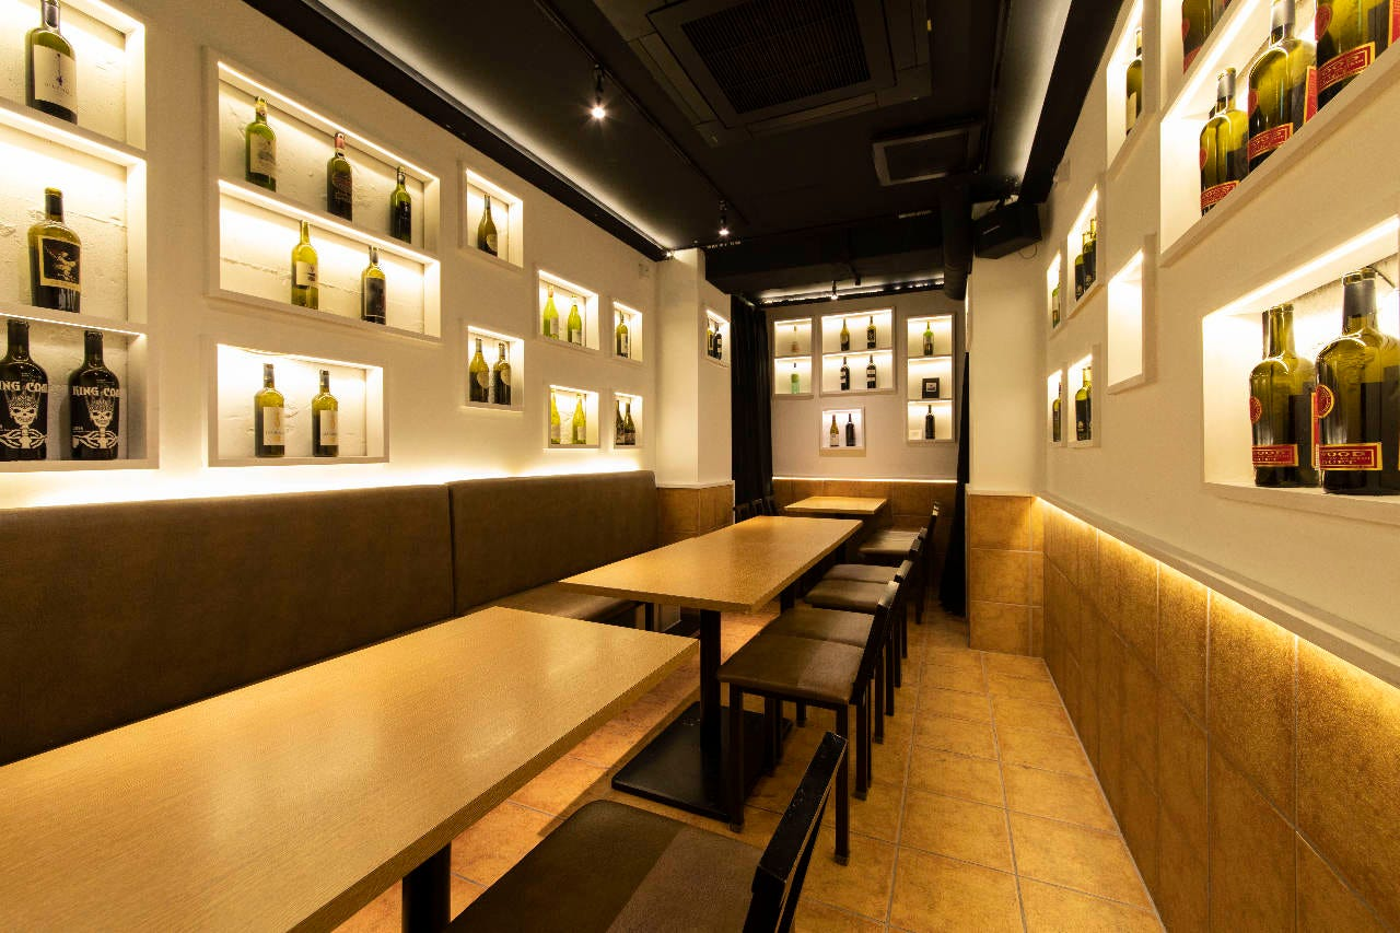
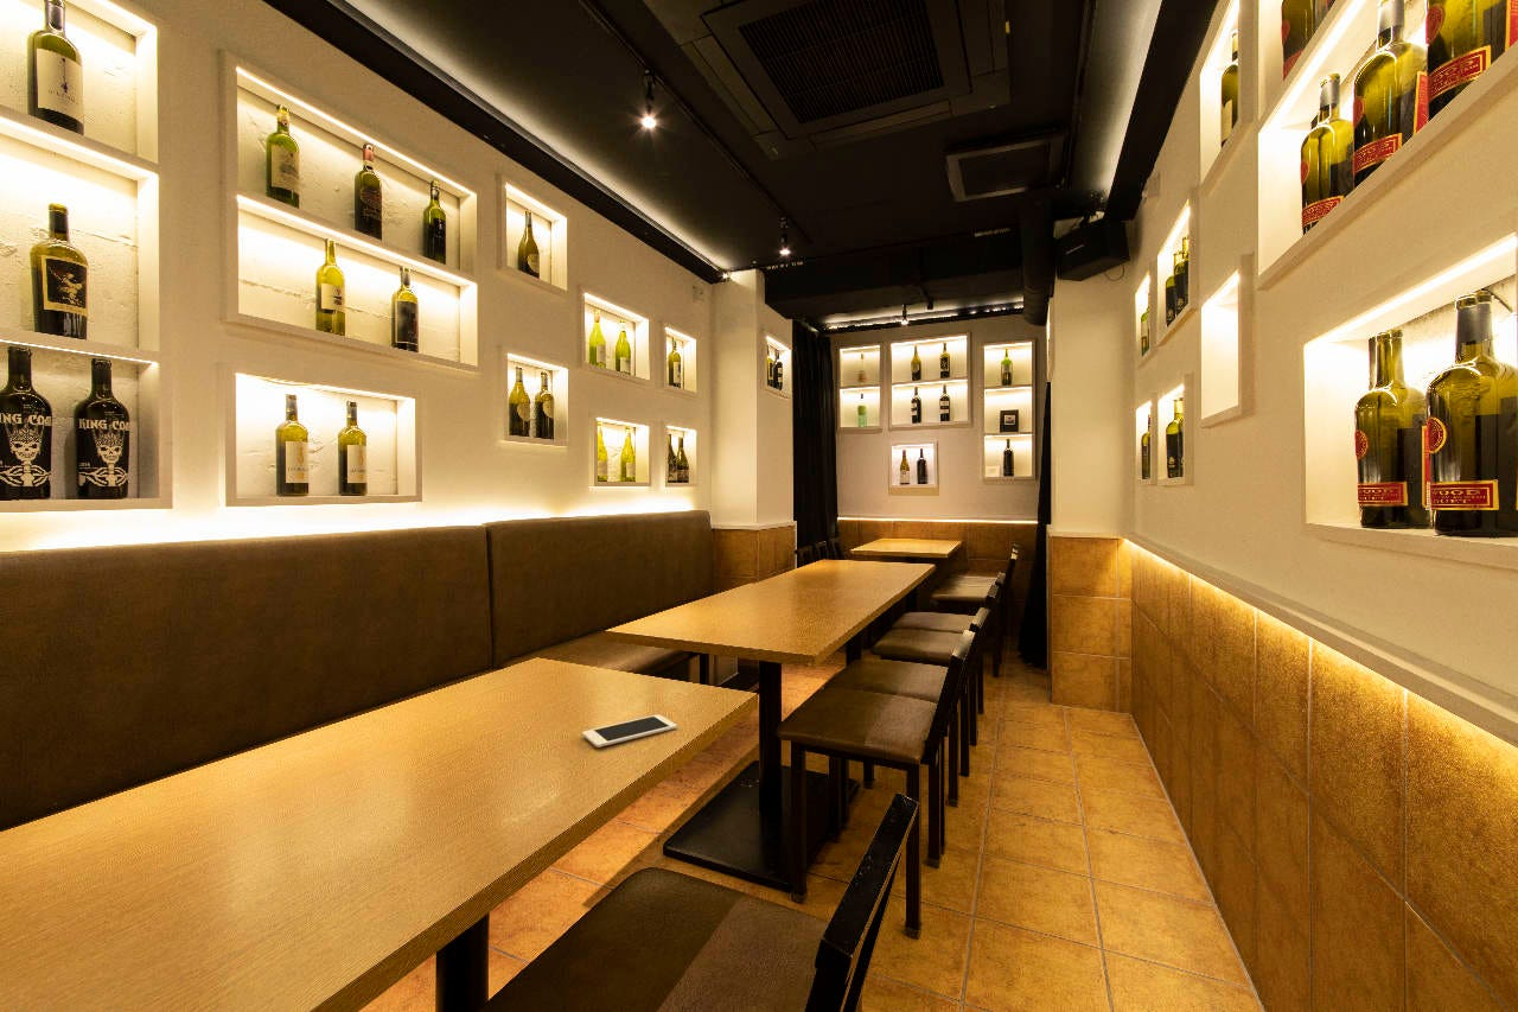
+ cell phone [581,713,678,749]
